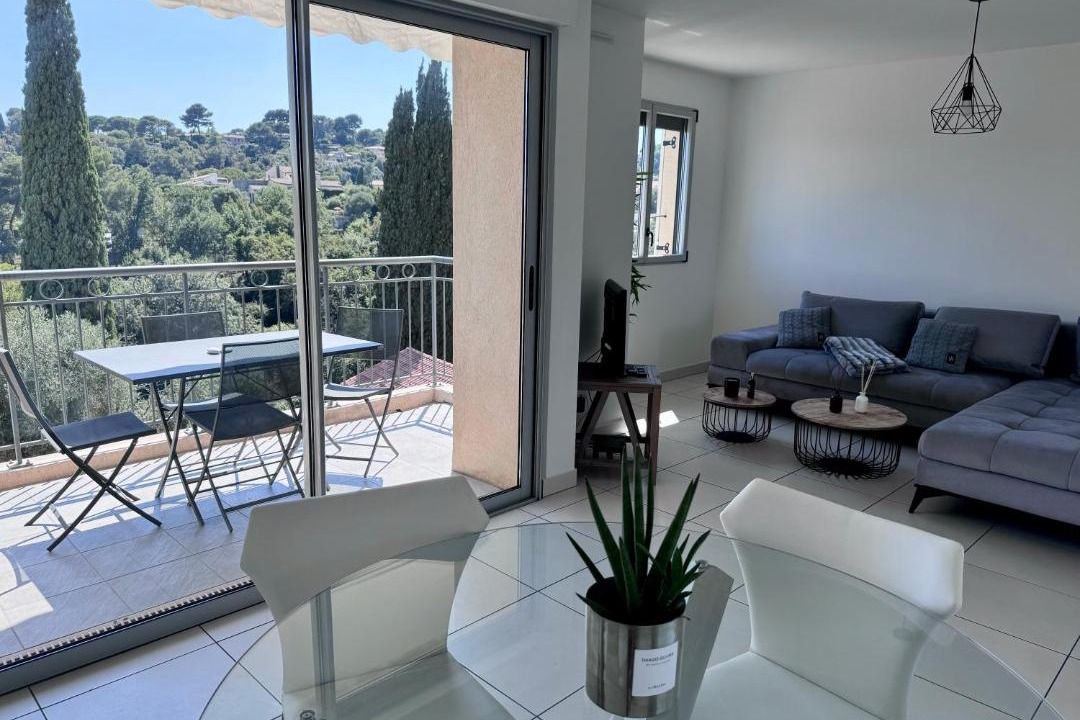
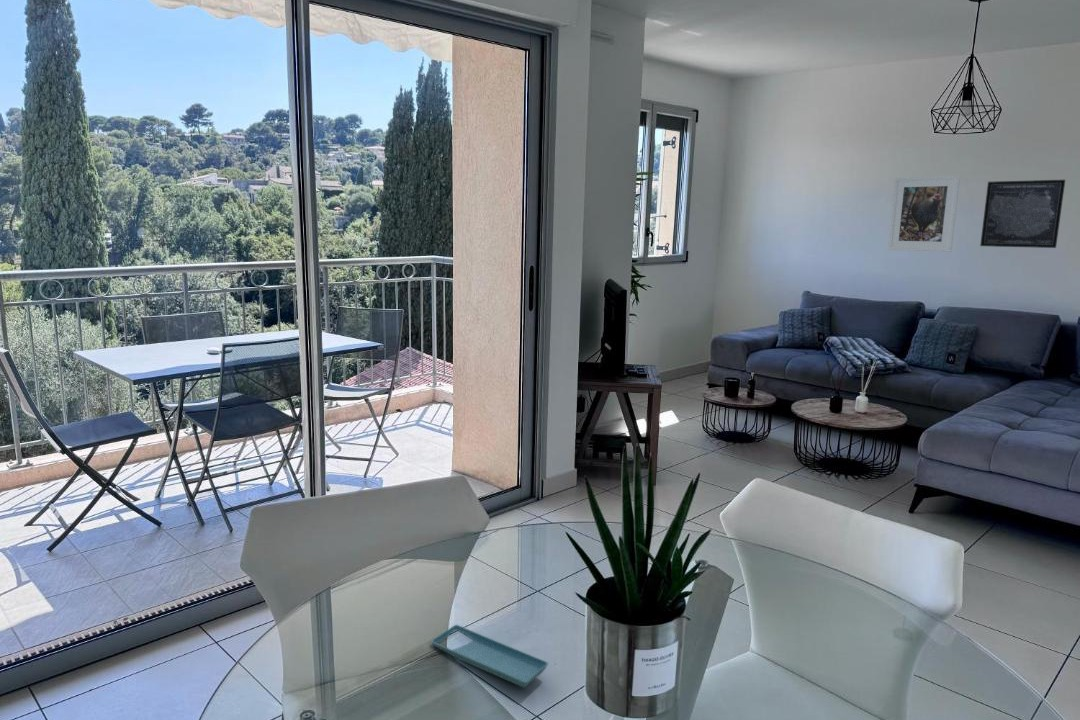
+ wall art [979,179,1066,249]
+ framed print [887,175,961,253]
+ saucer [430,624,549,688]
